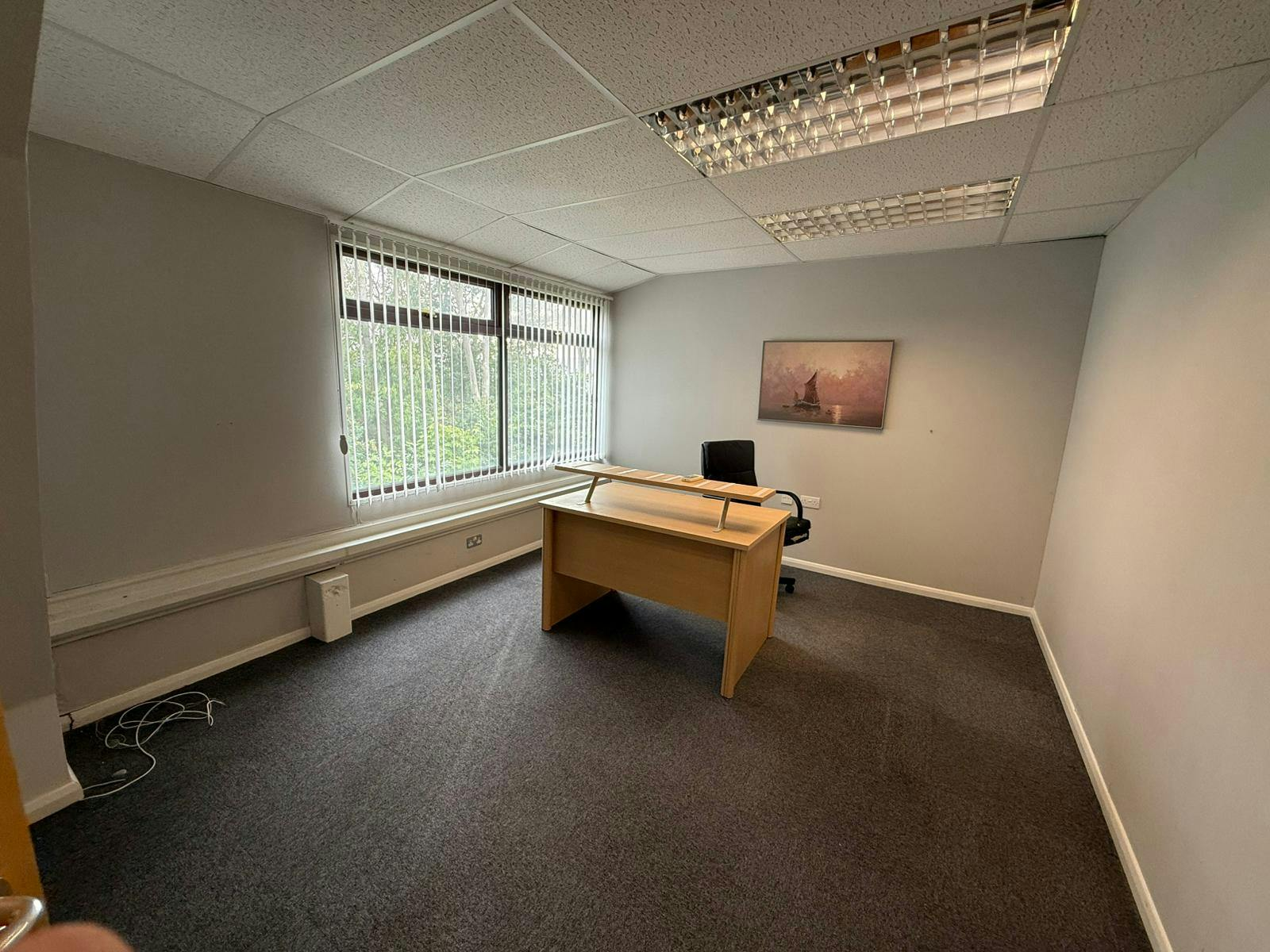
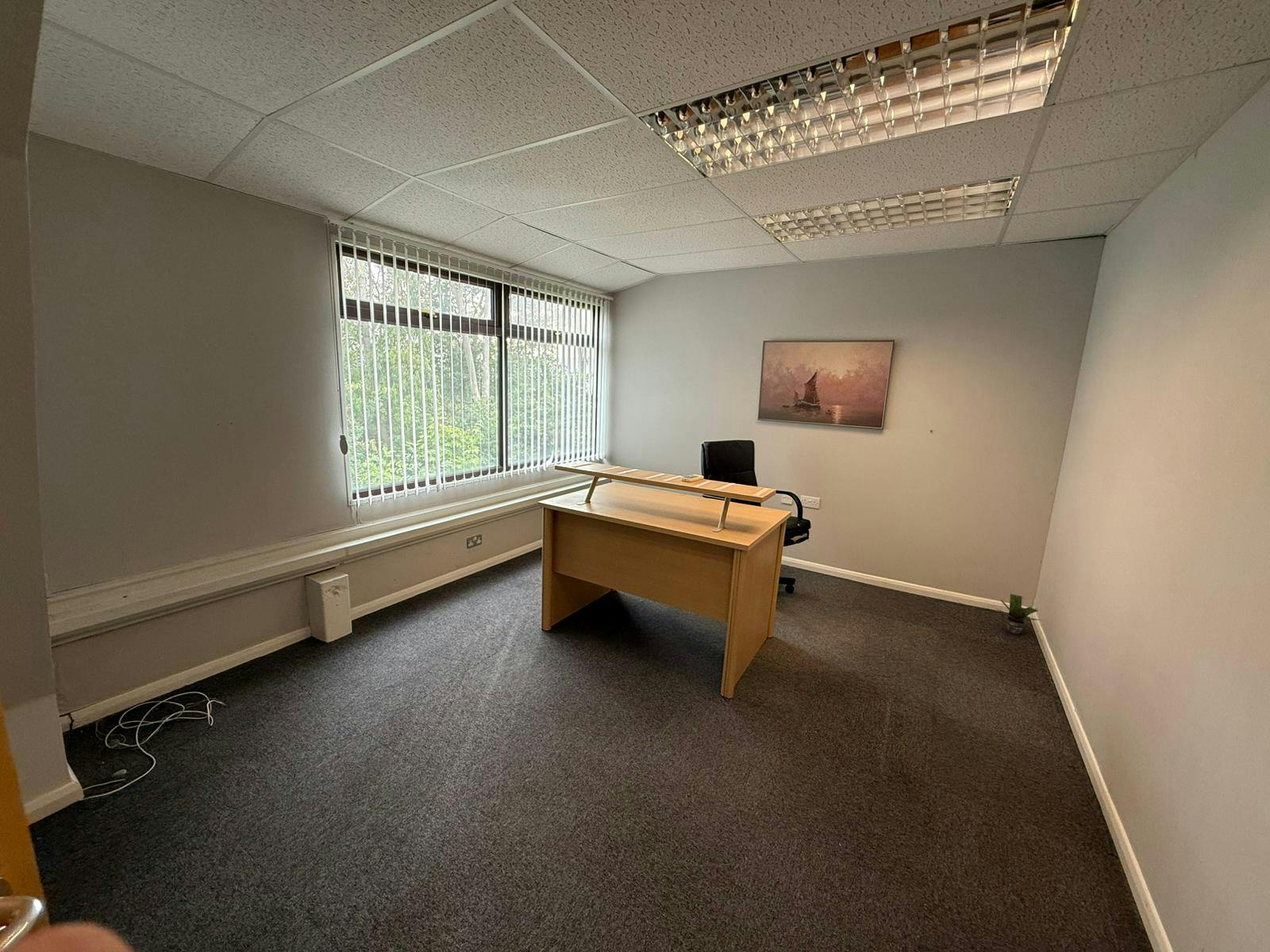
+ potted plant [995,593,1042,635]
